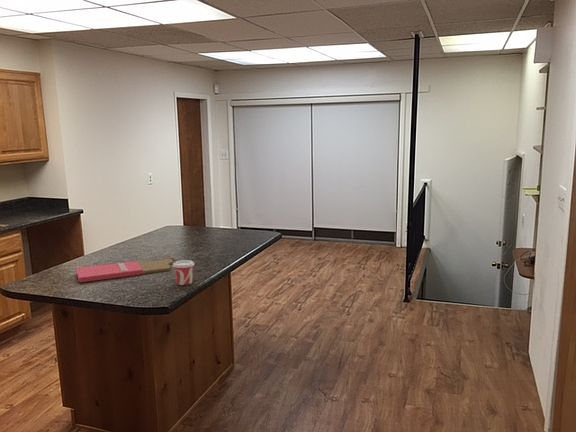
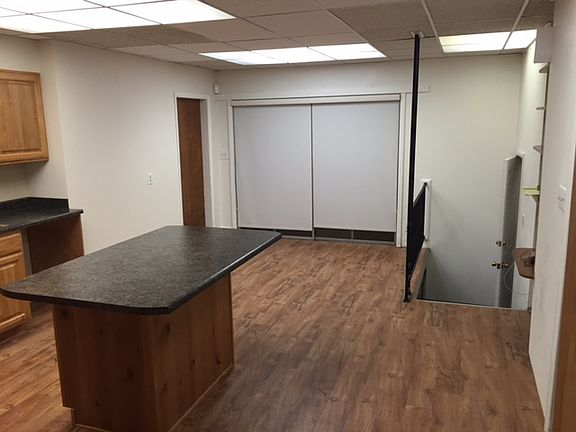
- cup [172,259,195,286]
- cutting board [76,257,176,283]
